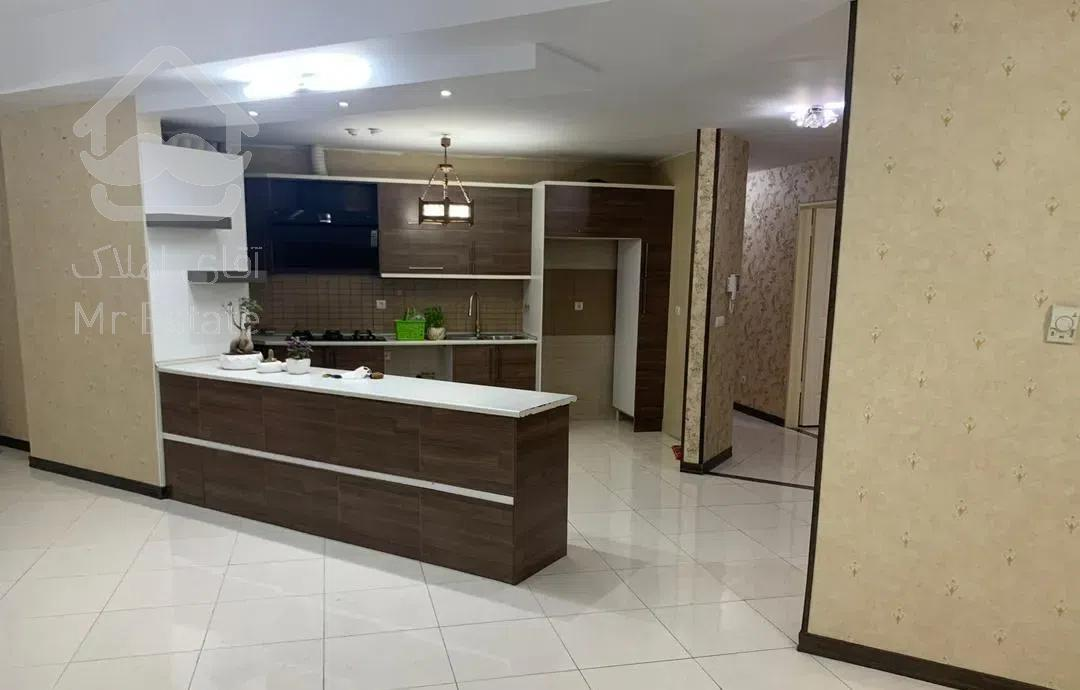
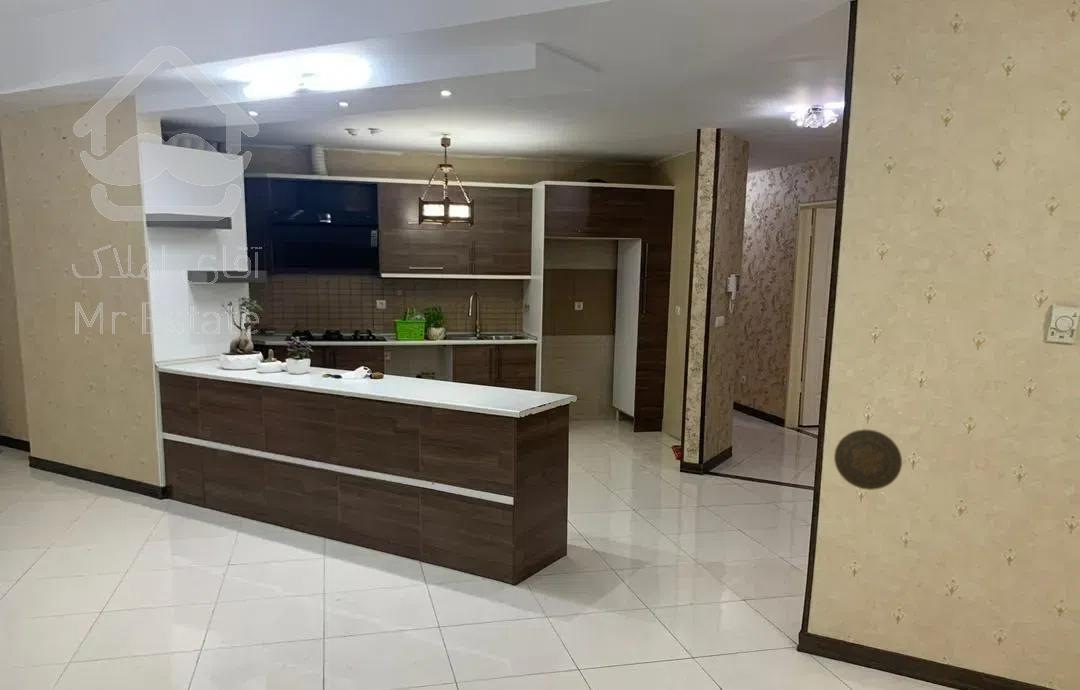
+ decorative plate [833,428,903,491]
